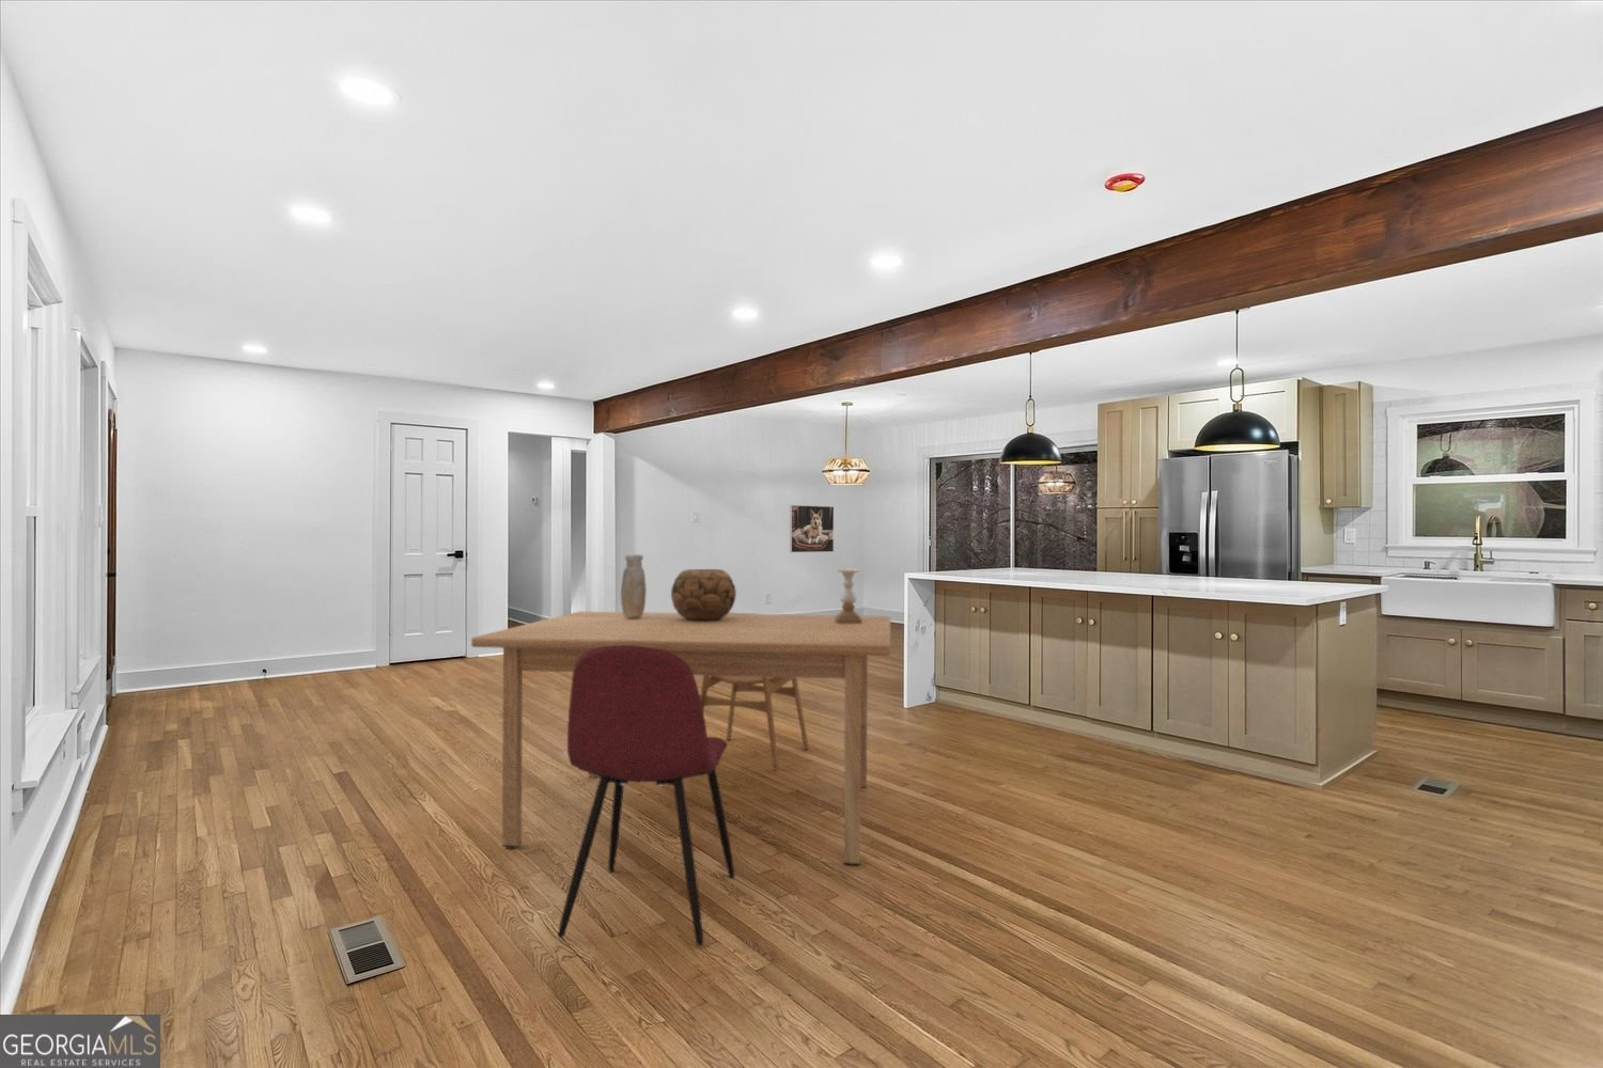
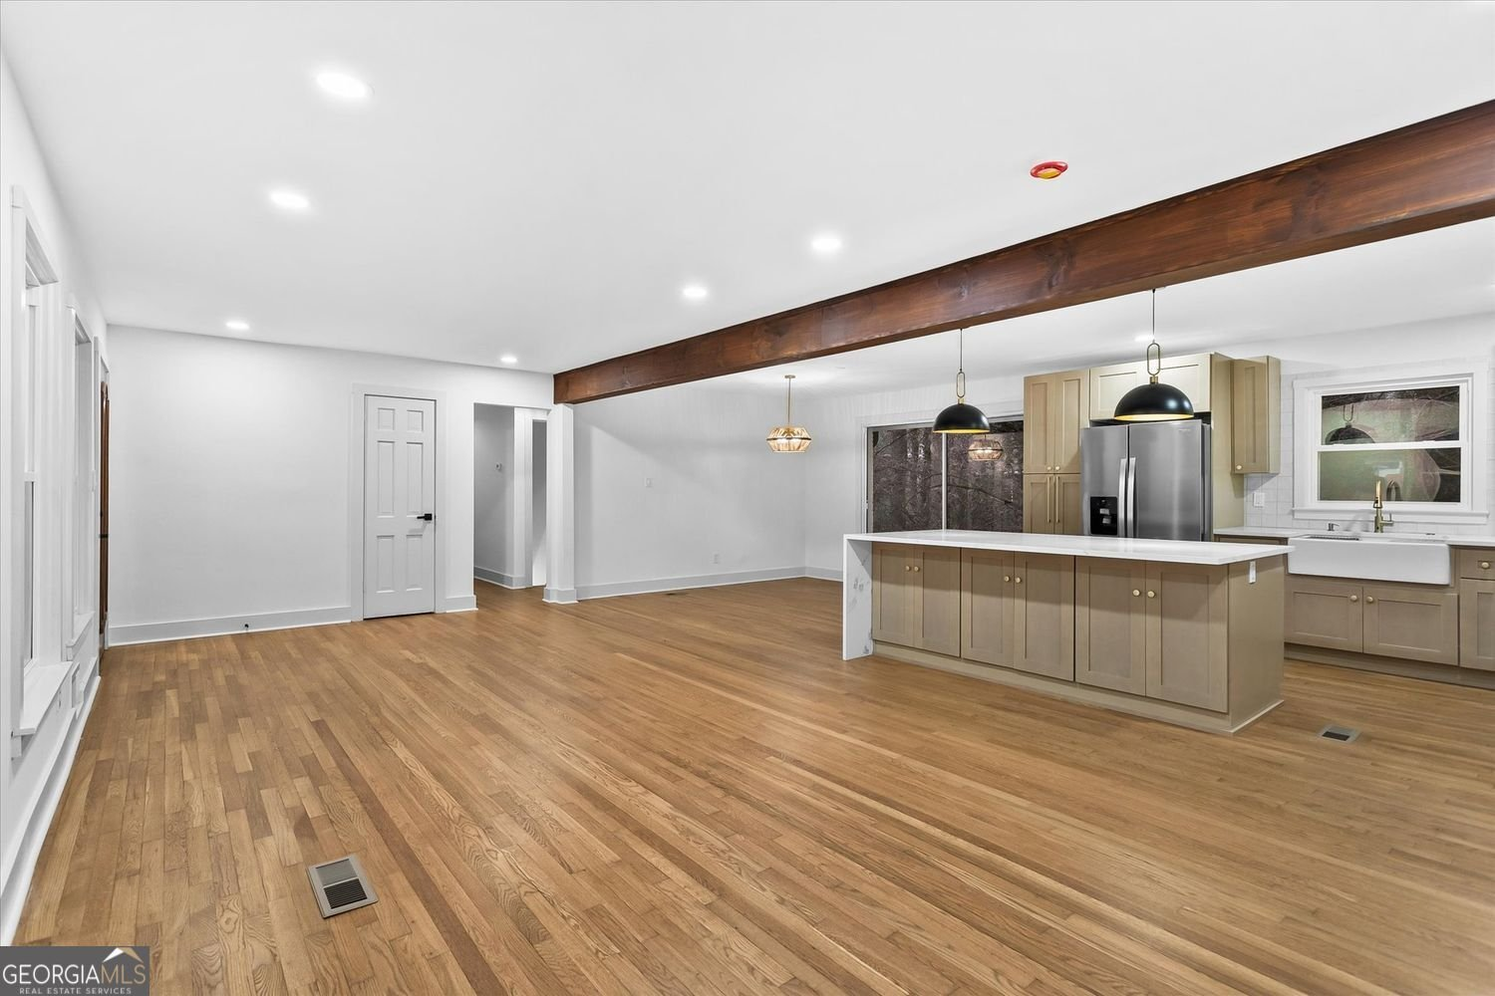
- decorative bowl [670,569,737,621]
- dining chair [557,645,736,946]
- dining chair [699,611,810,771]
- candle holder [836,569,861,623]
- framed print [788,504,835,553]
- vase [620,553,648,619]
- table [470,610,892,867]
